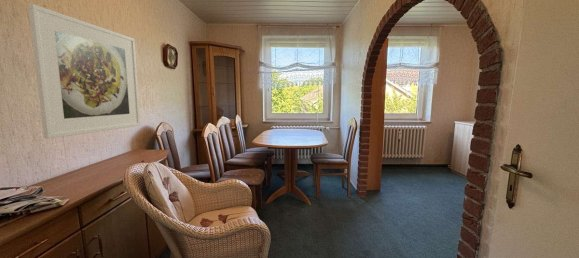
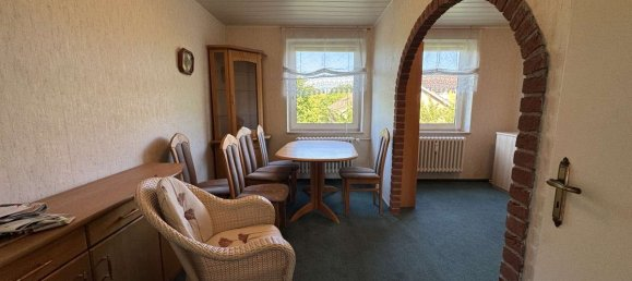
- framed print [27,3,141,140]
